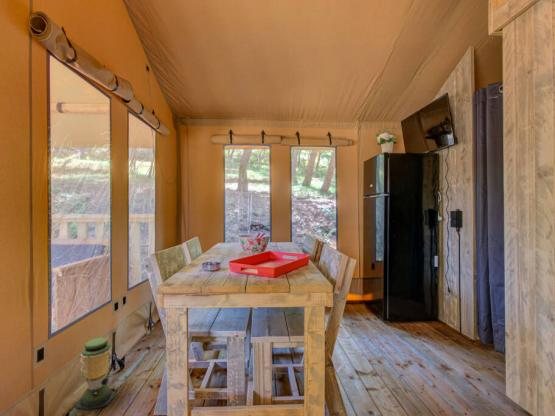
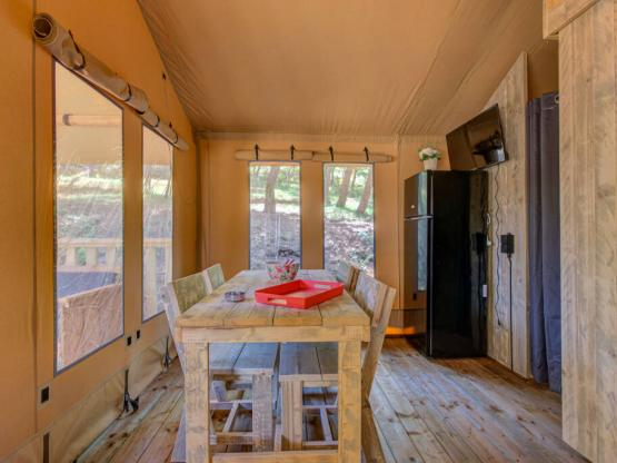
- lantern [72,337,117,411]
